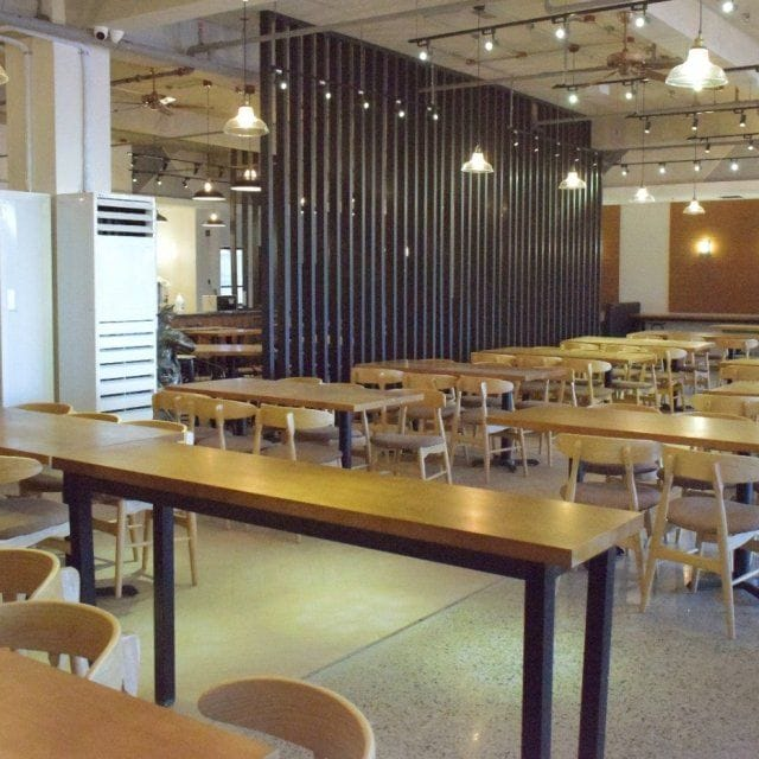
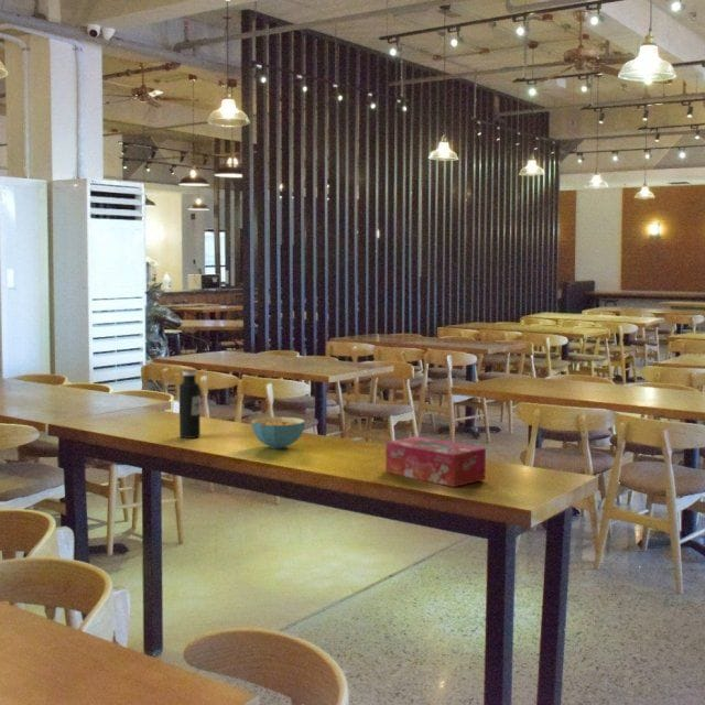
+ cereal bowl [250,416,306,449]
+ tissue box [384,435,487,488]
+ water bottle [178,368,202,440]
